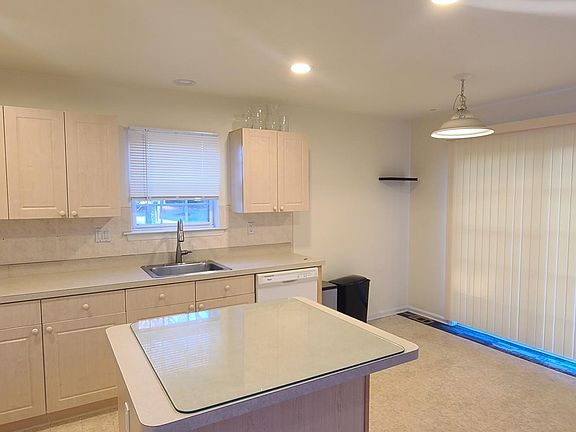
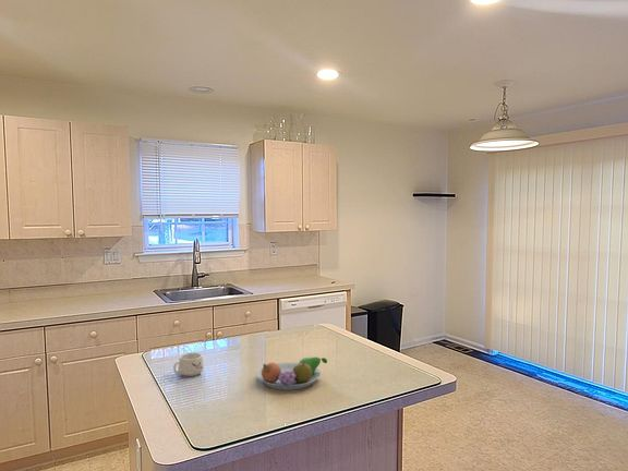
+ mug [172,351,205,377]
+ fruit bowl [256,355,328,391]
